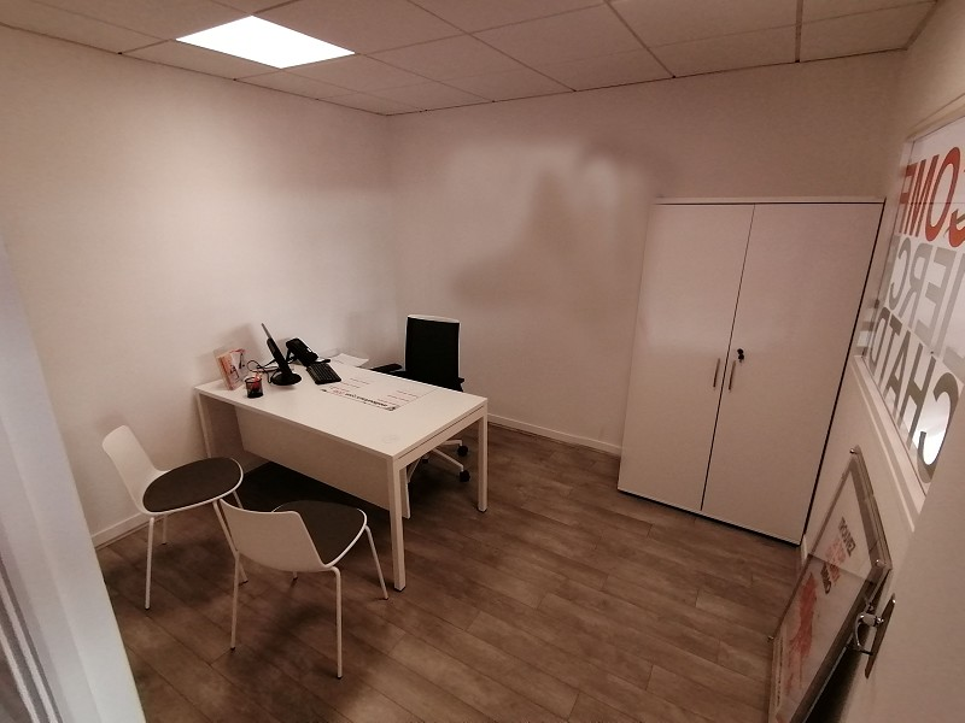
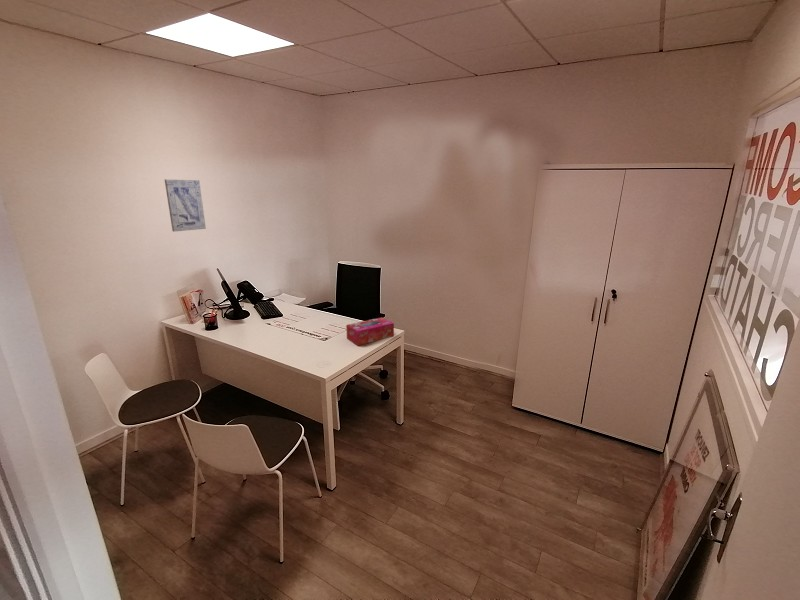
+ wall art [163,178,207,233]
+ tissue box [345,316,395,347]
